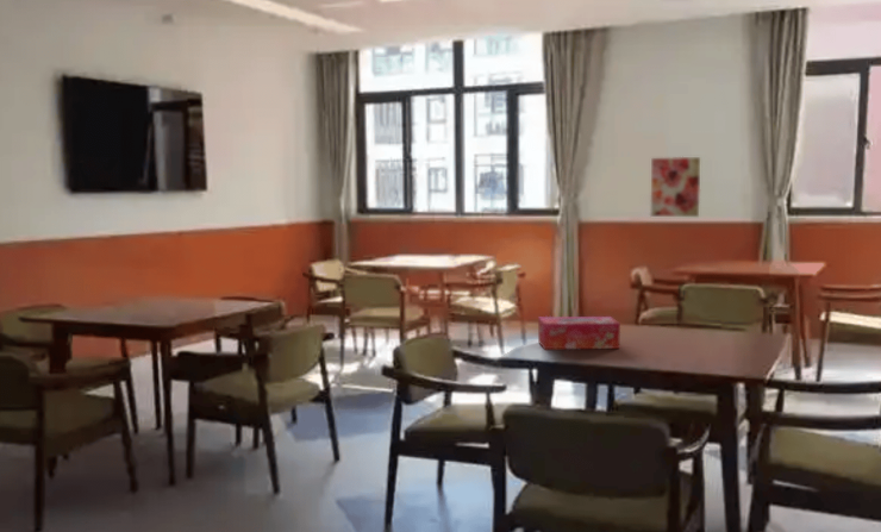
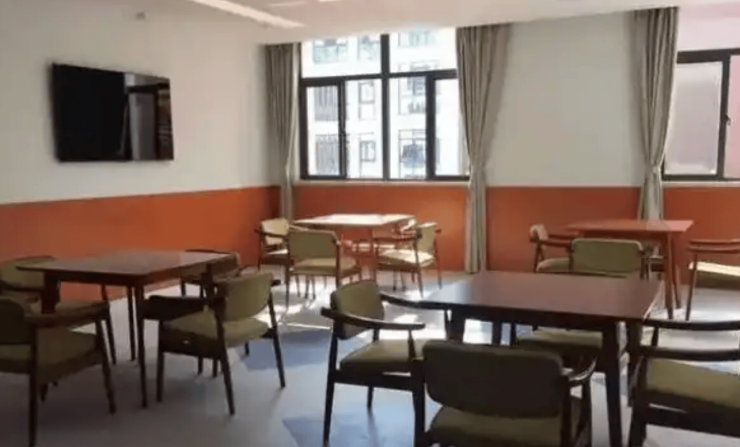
- wall art [649,156,701,218]
- tissue box [537,315,621,351]
